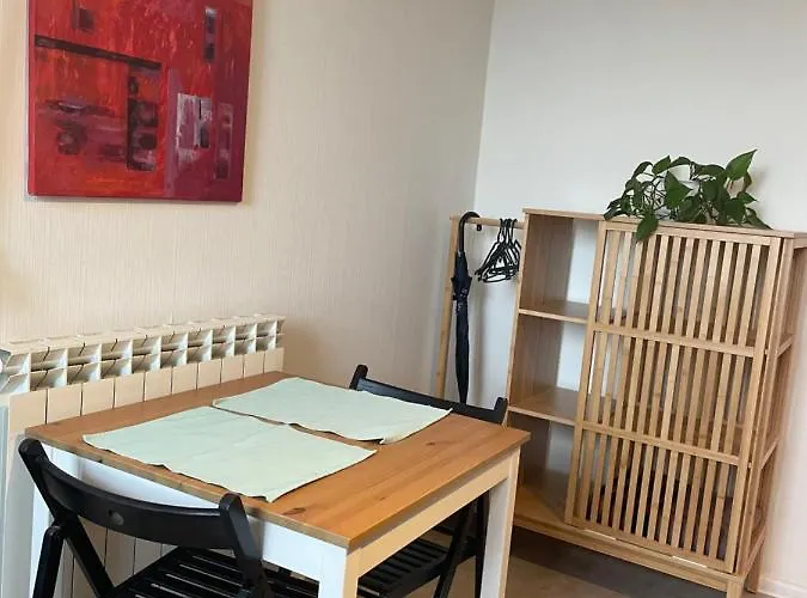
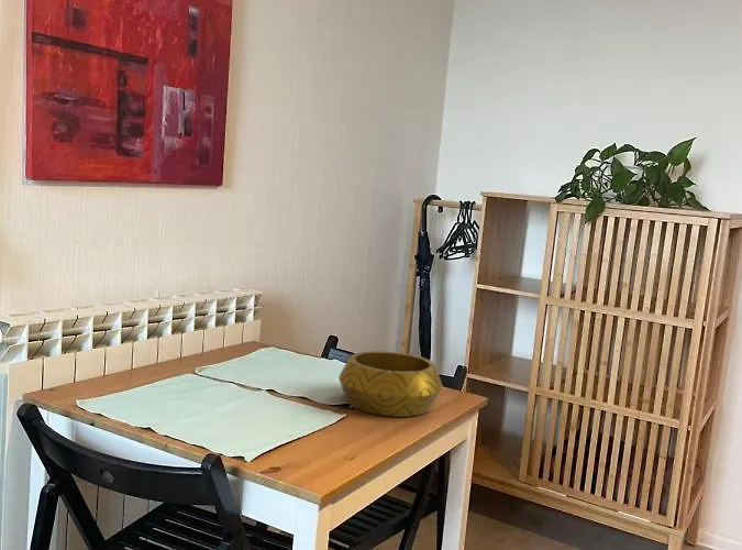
+ decorative bowl [337,350,444,418]
